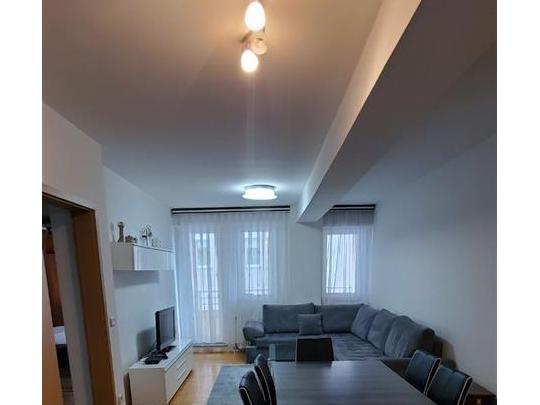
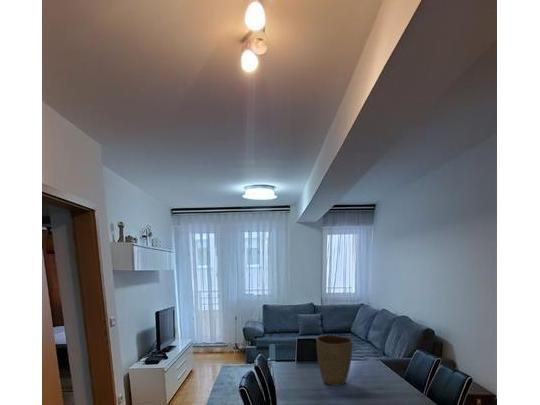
+ vase [315,334,353,387]
